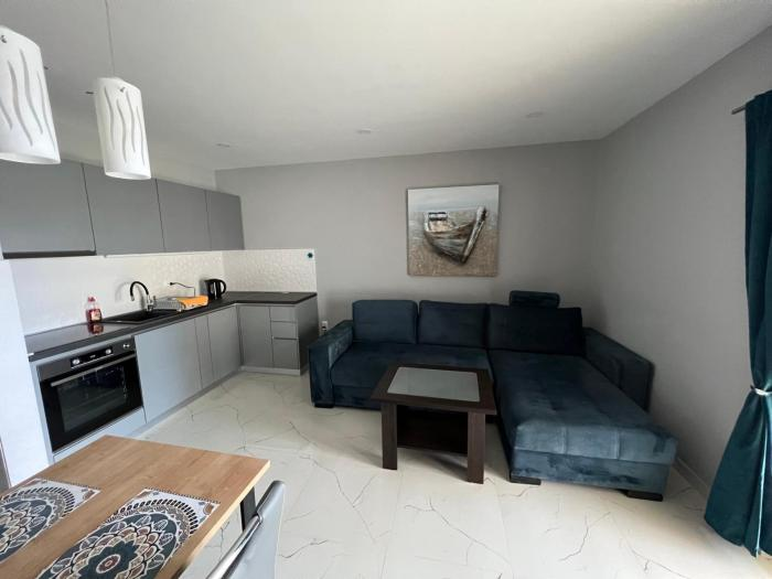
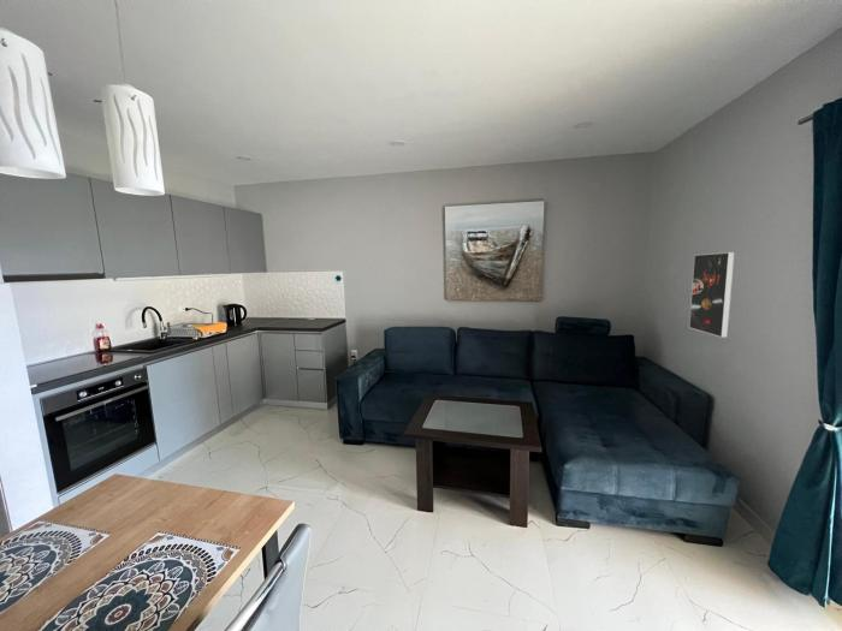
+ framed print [688,251,736,339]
